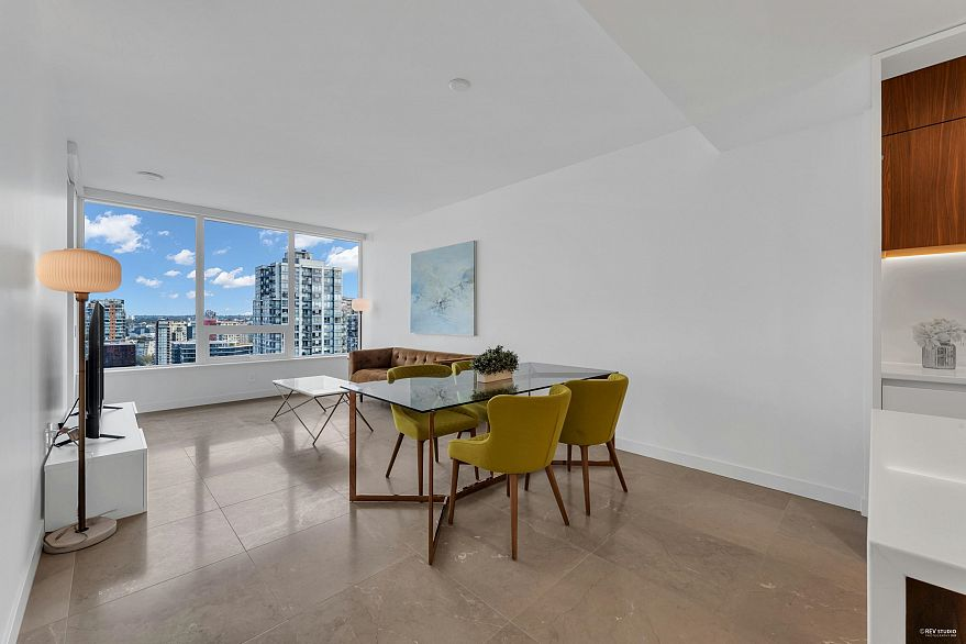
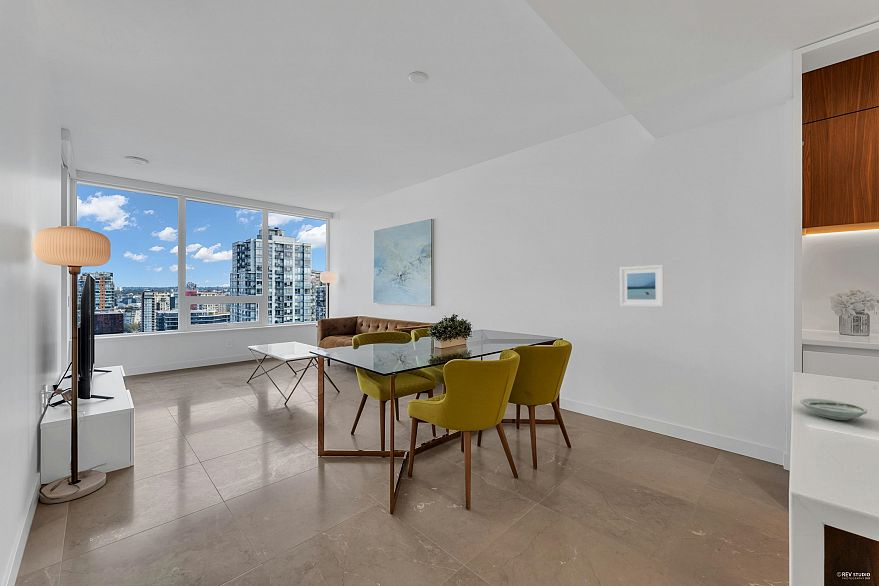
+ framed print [619,264,665,308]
+ saucer [799,397,868,421]
